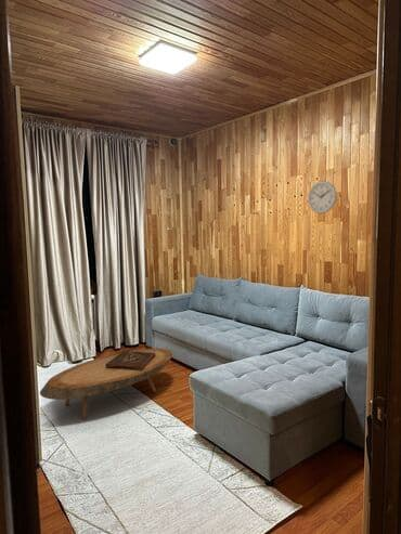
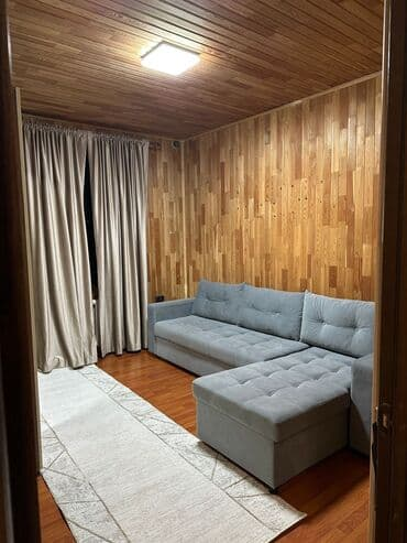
- wall clock [307,180,338,214]
- wooden tray [105,350,156,370]
- coffee table [39,348,173,420]
